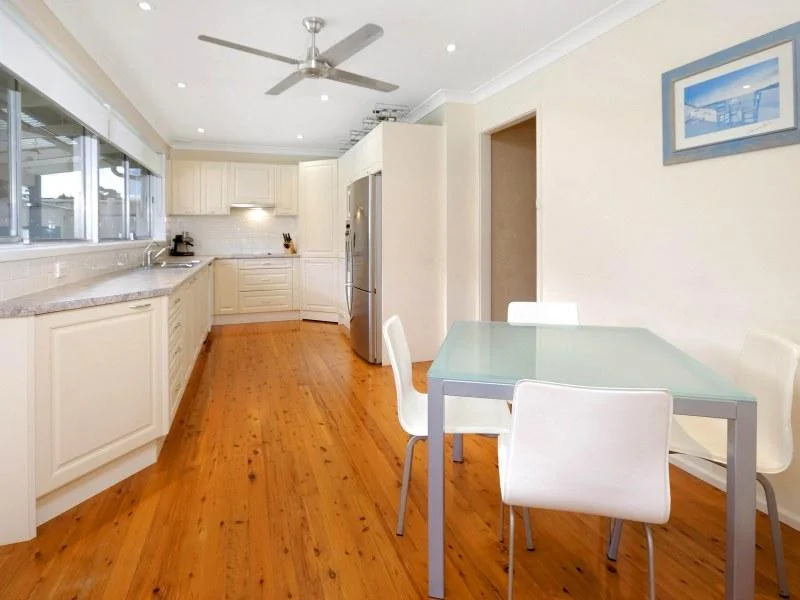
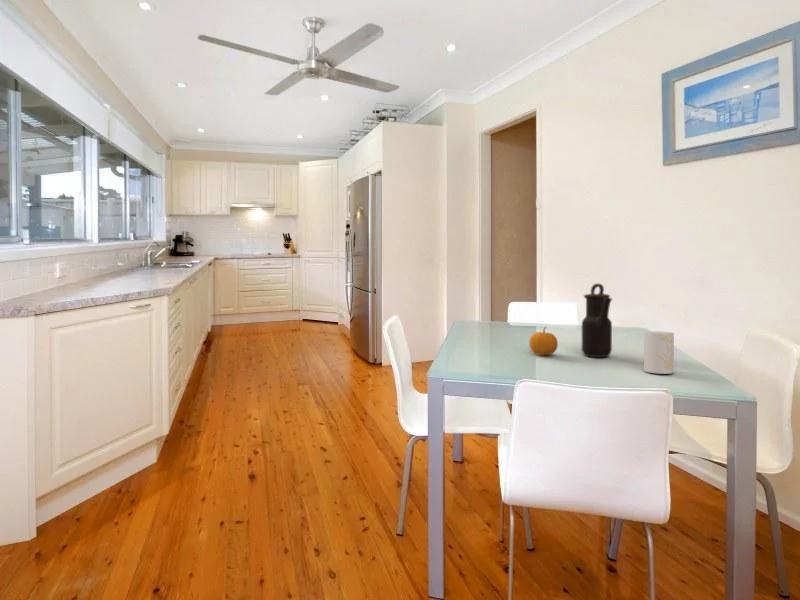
+ fruit [528,325,559,356]
+ teapot [581,282,613,358]
+ cup [643,330,675,375]
